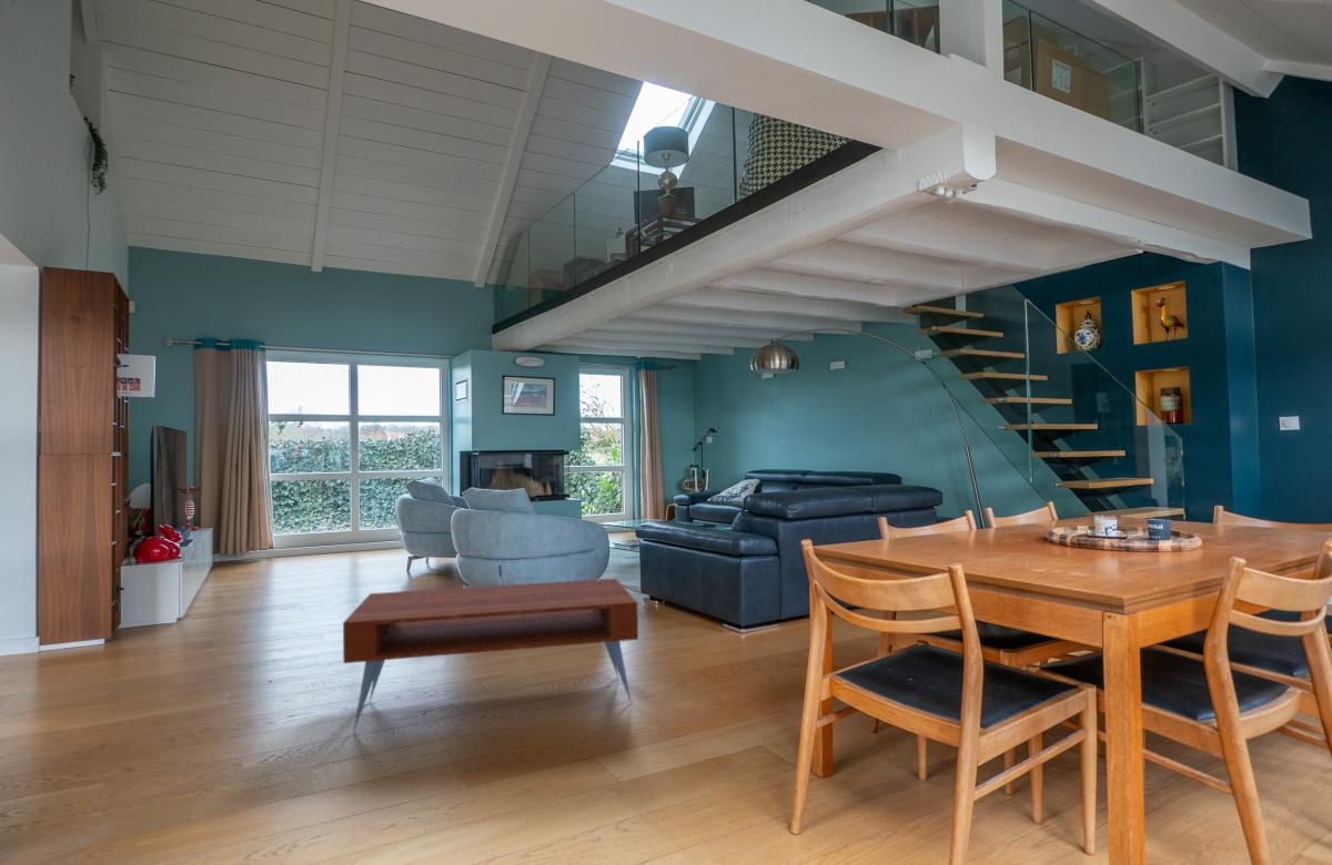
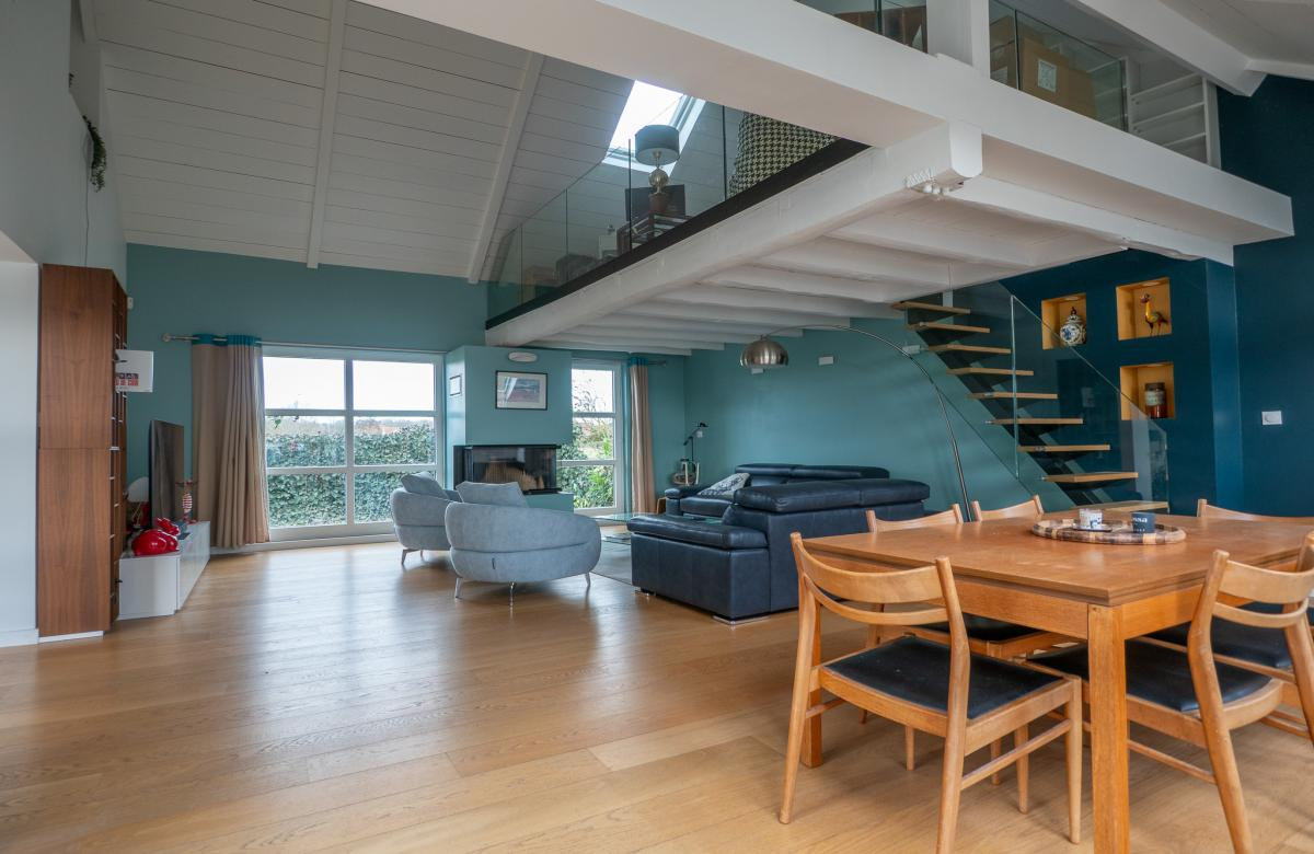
- coffee table [342,578,639,732]
